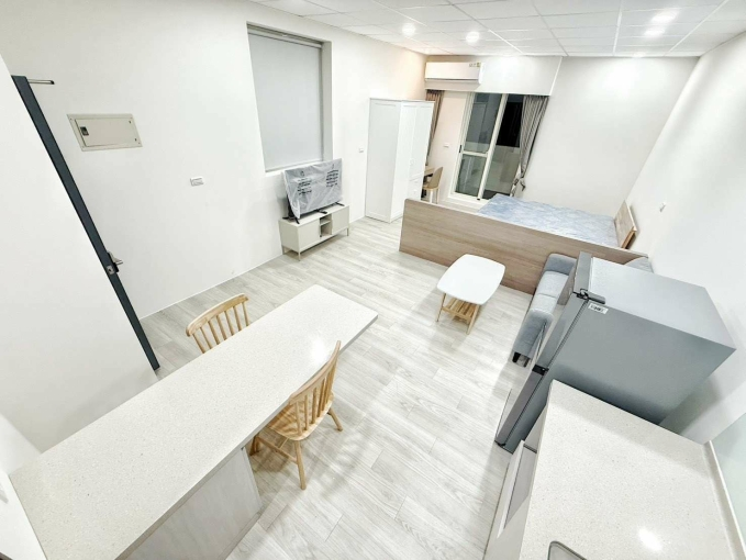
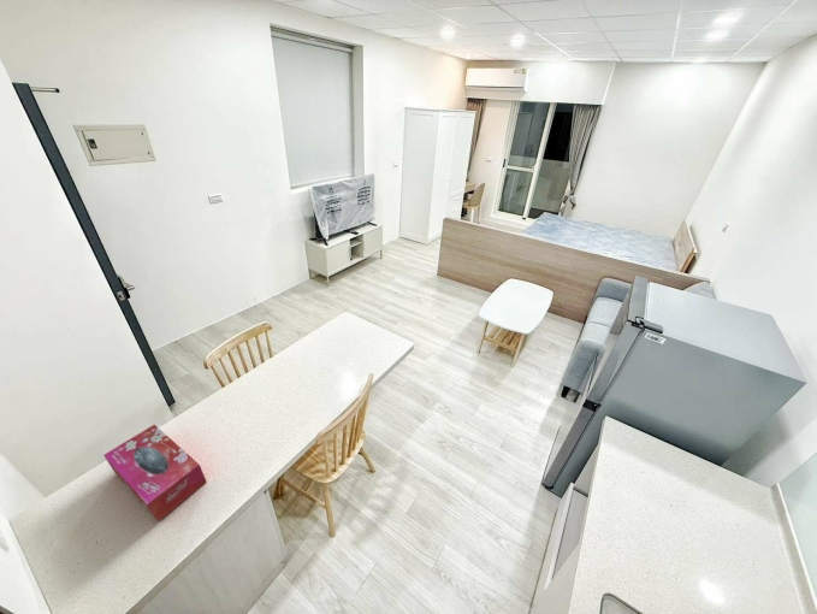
+ tissue box [102,424,208,524]
